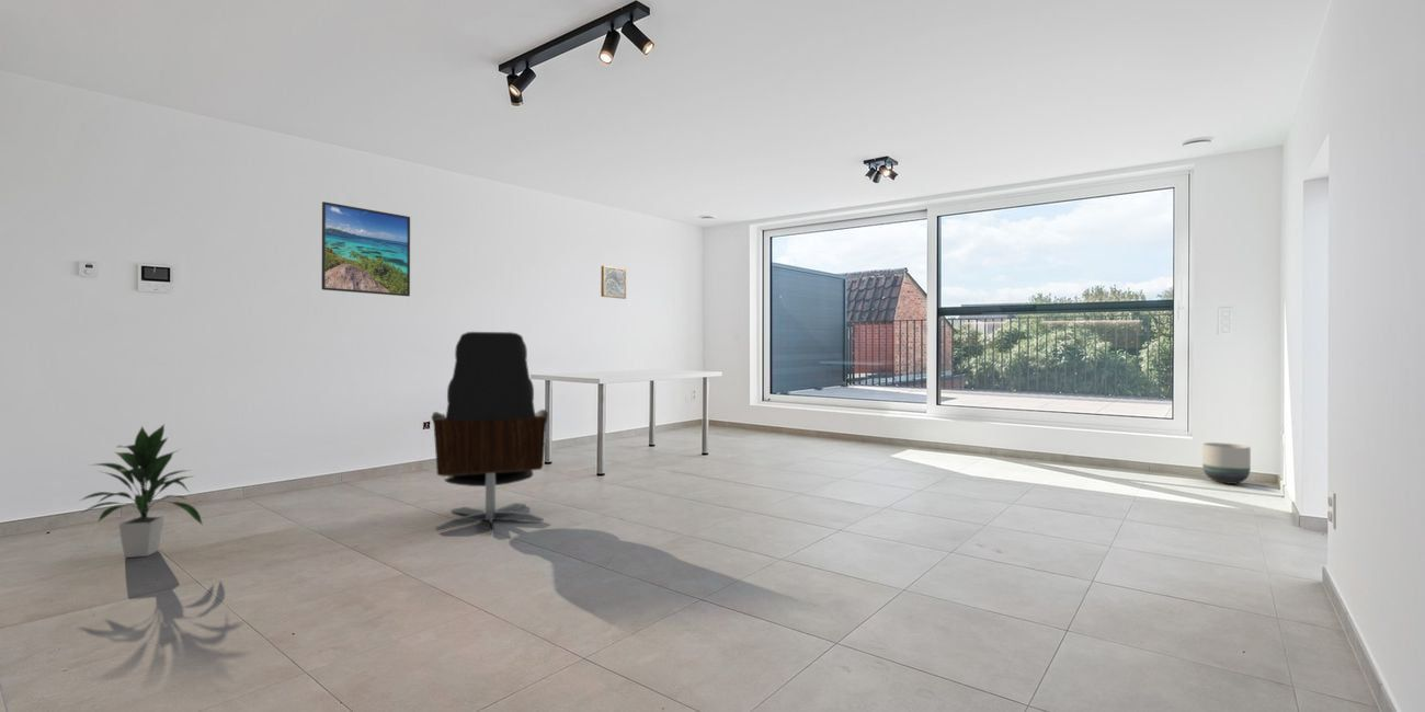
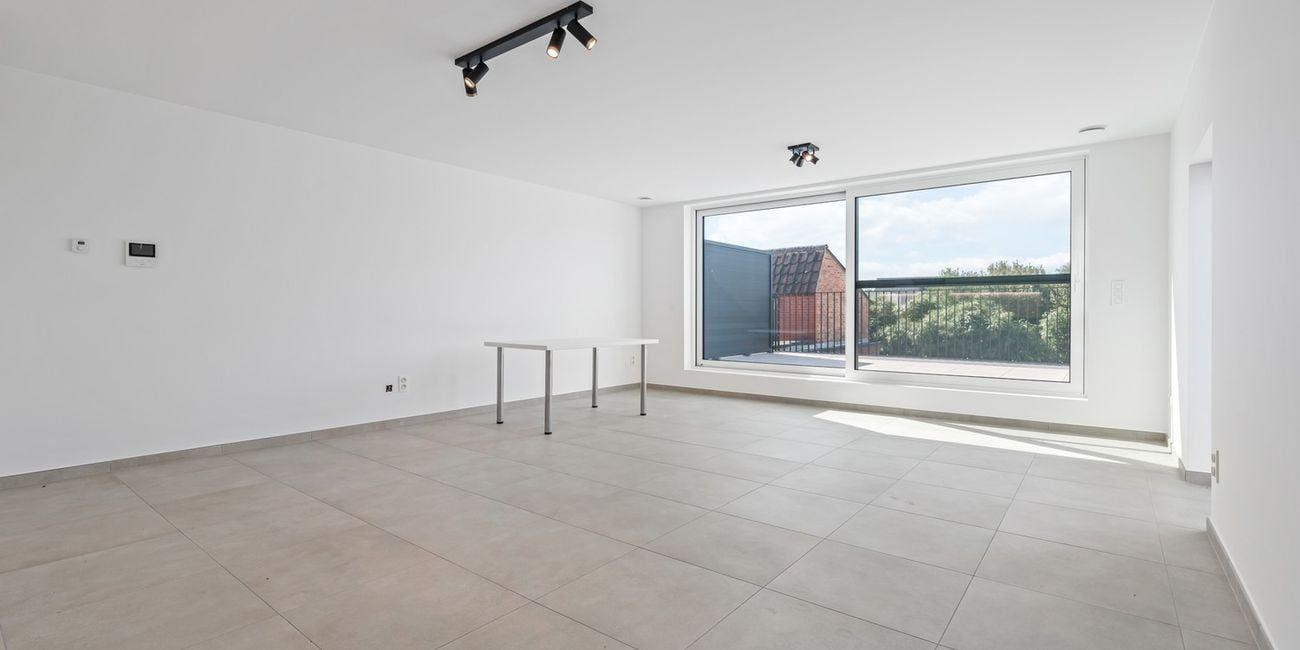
- indoor plant [77,423,204,559]
- planter [1201,441,1252,485]
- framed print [320,200,411,298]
- wall art [600,265,627,300]
- office chair [431,331,549,535]
